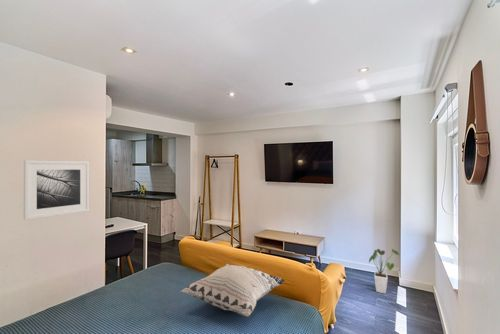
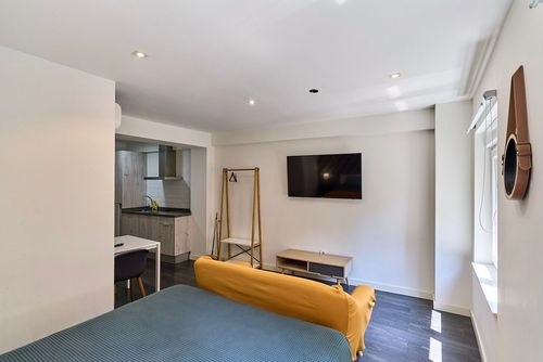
- house plant [368,248,400,294]
- decorative pillow [179,263,286,318]
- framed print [23,159,90,221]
